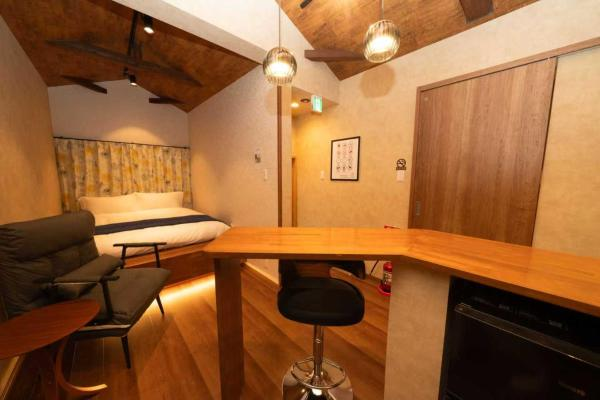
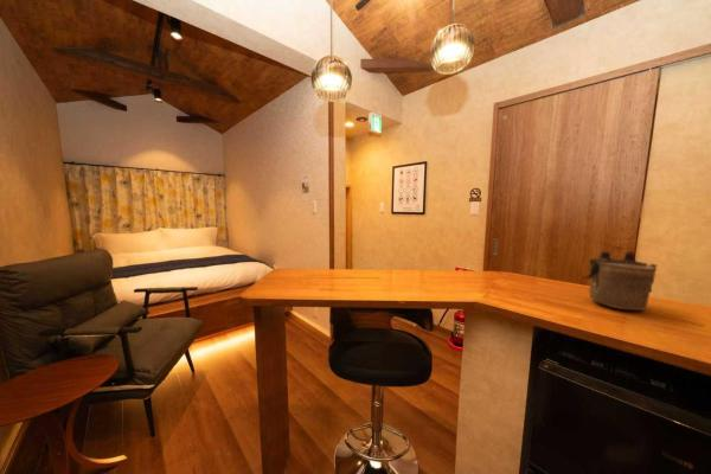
+ teapot [583,250,658,312]
